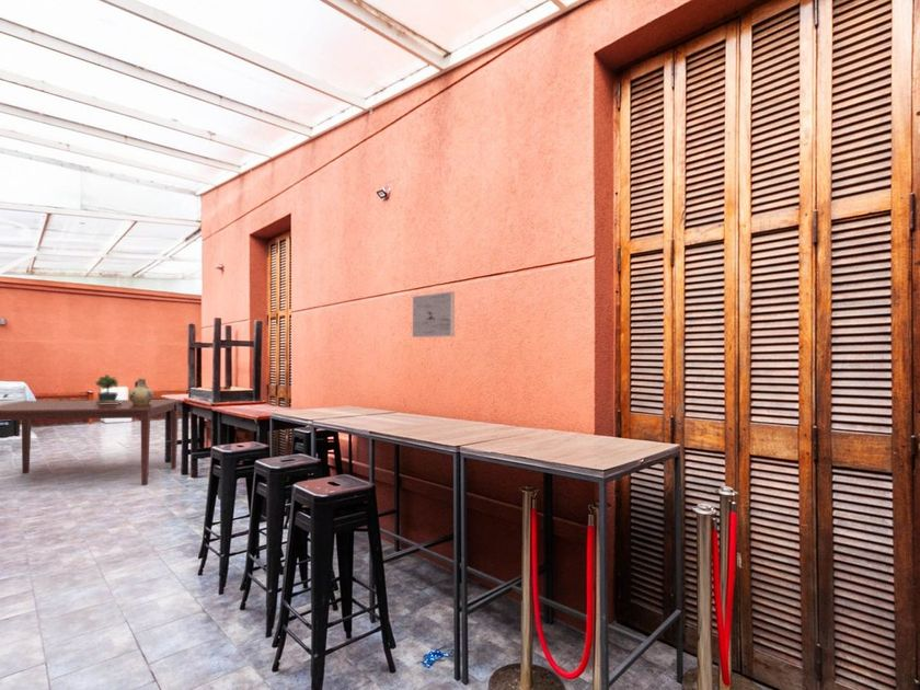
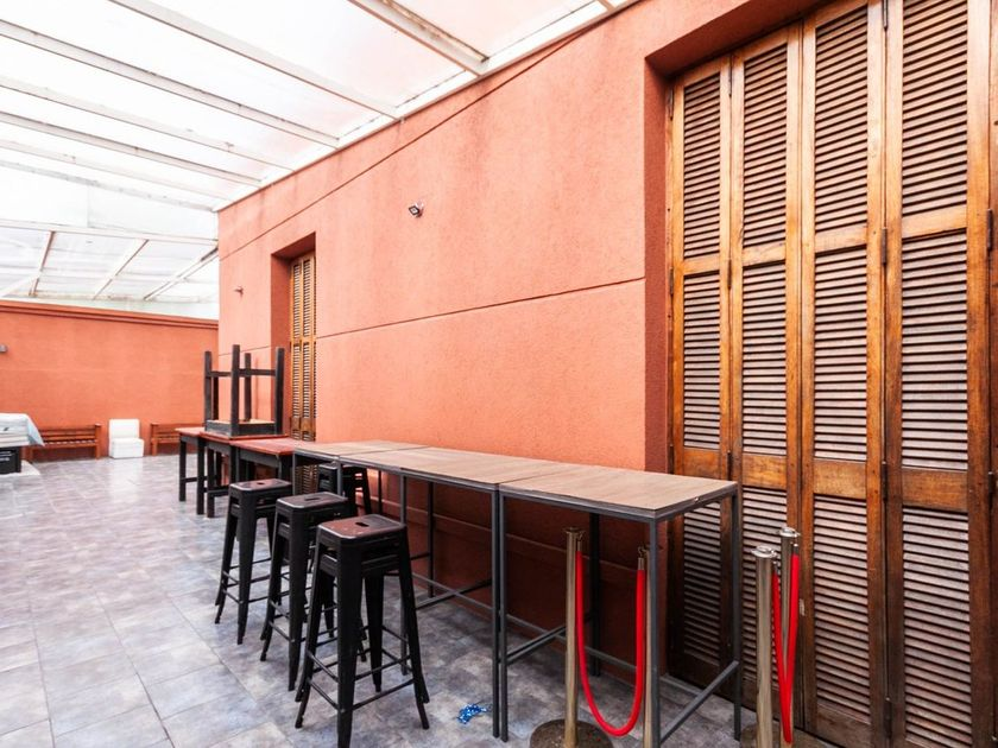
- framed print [412,290,456,338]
- potted plant [87,373,123,404]
- ceramic jug [128,377,154,404]
- dining table [0,399,182,486]
